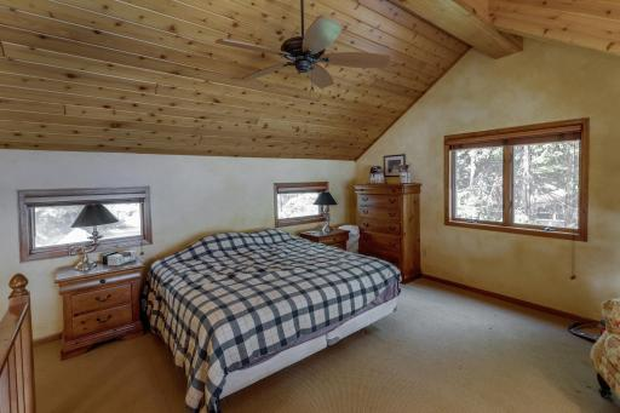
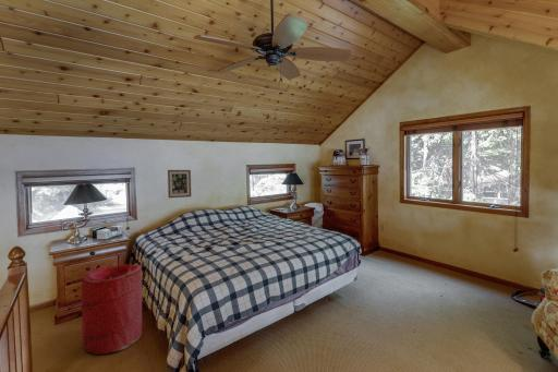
+ laundry hamper [81,263,144,356]
+ wall art [167,169,192,199]
